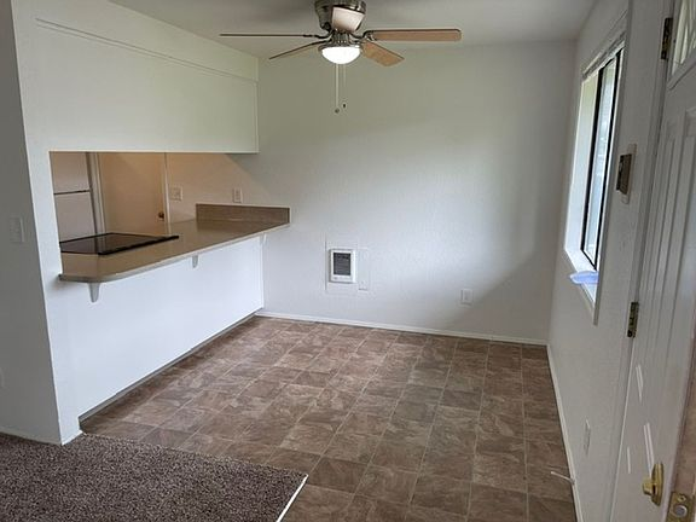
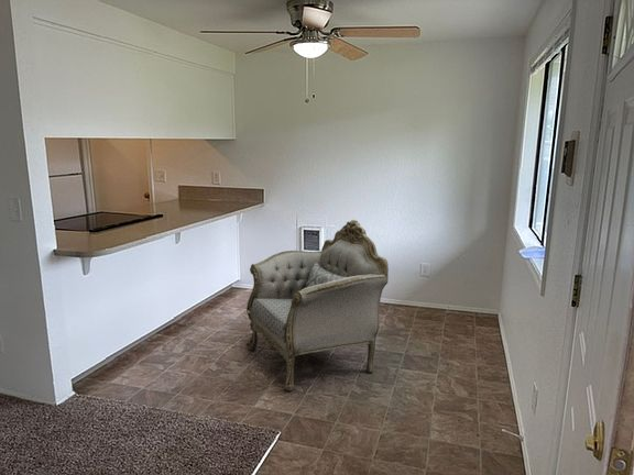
+ armchair [244,219,390,391]
